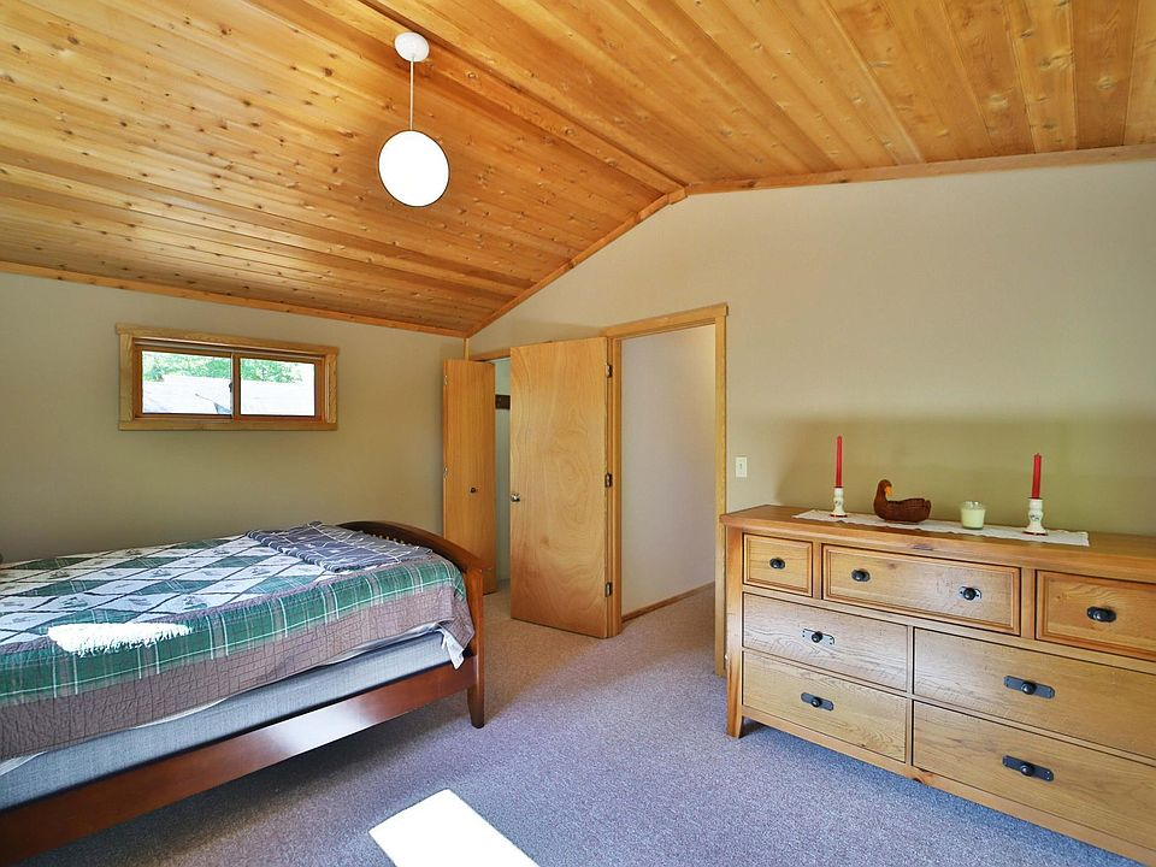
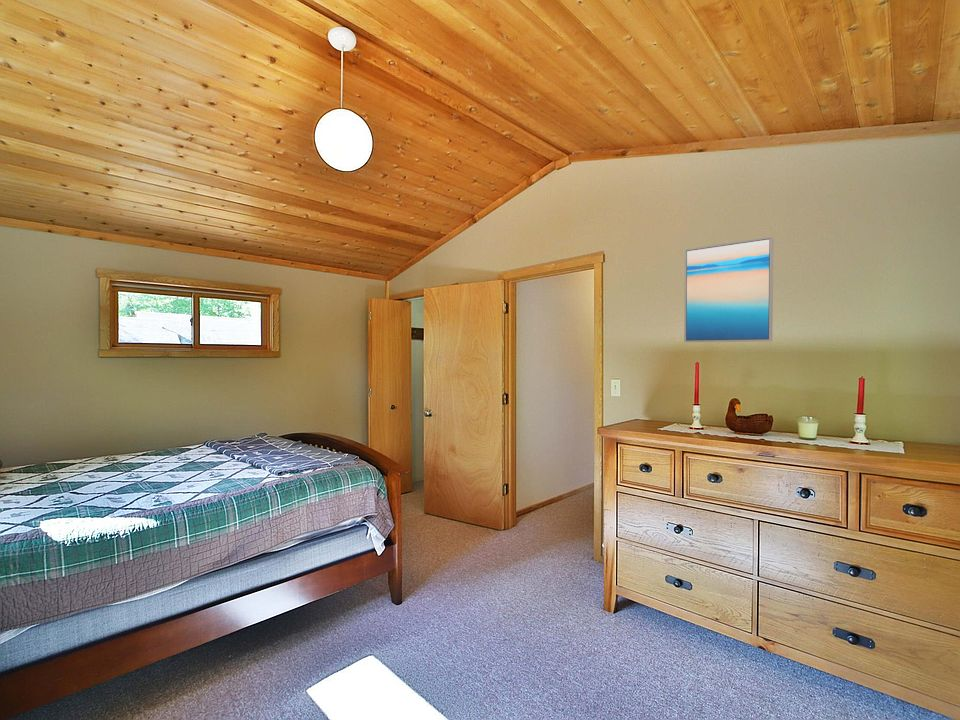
+ wall art [683,236,775,343]
